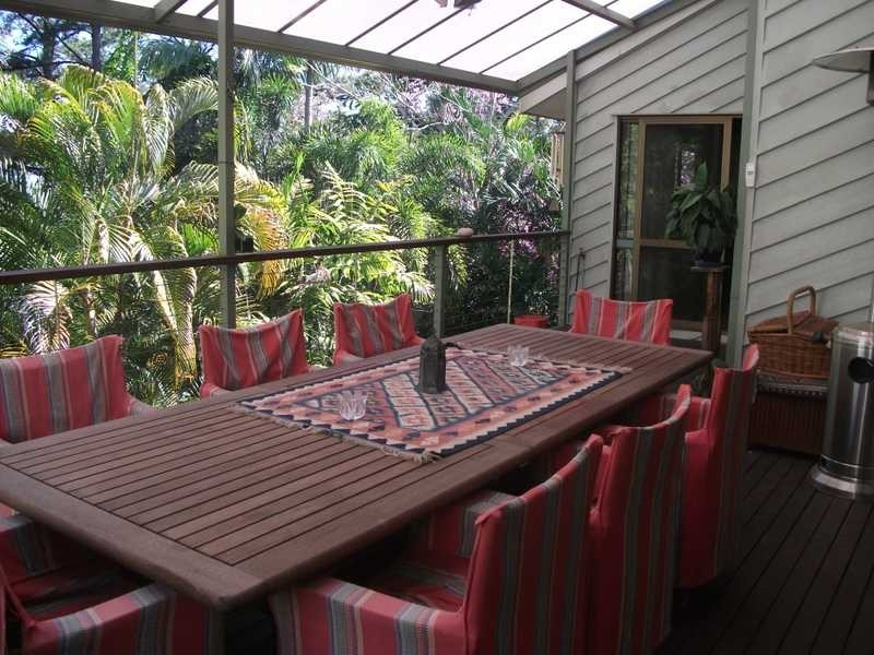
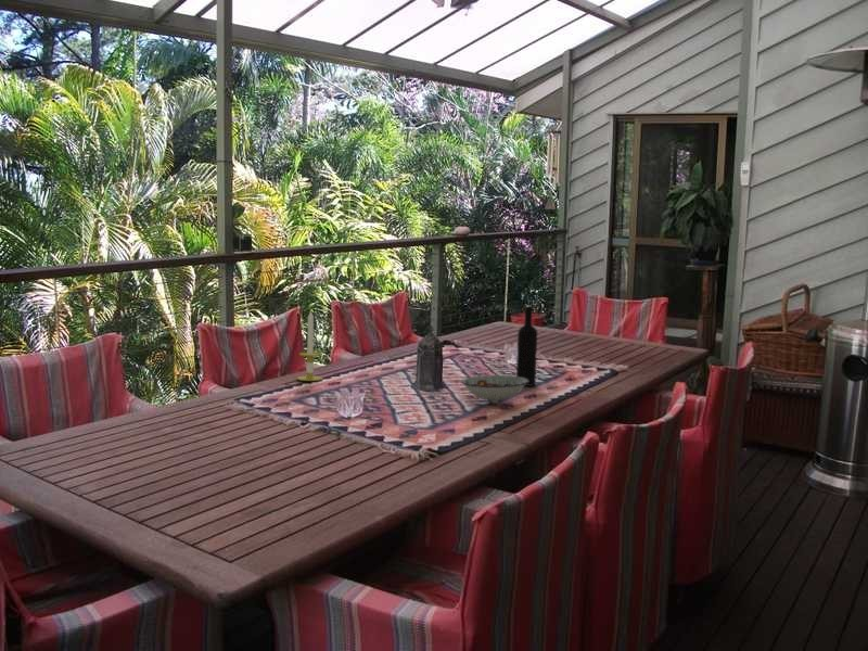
+ bowl [460,374,528,404]
+ wine bottle [515,305,538,387]
+ candle [296,308,323,382]
